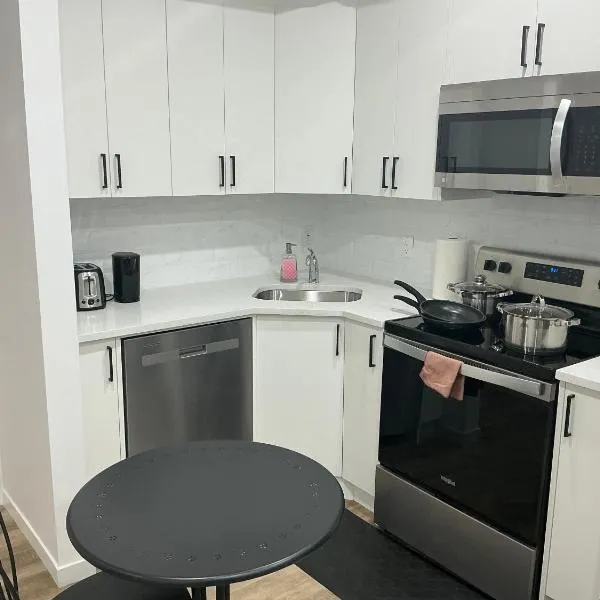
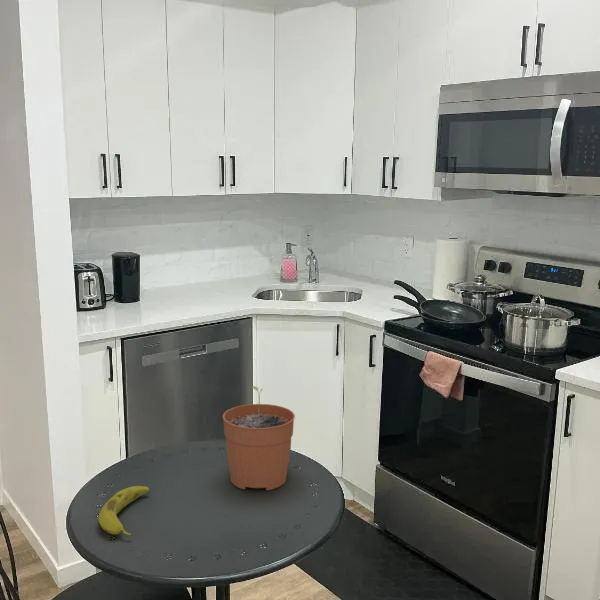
+ fruit [98,485,150,537]
+ plant pot [222,385,296,492]
